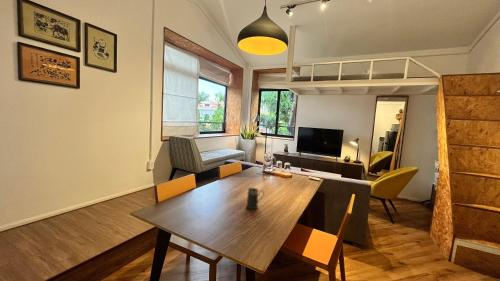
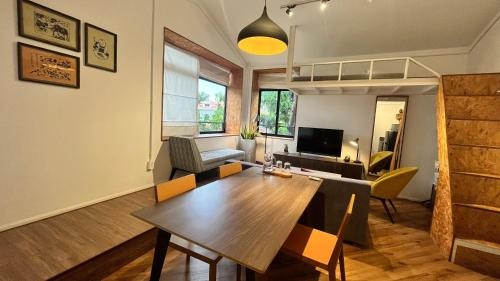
- mug [245,187,265,210]
